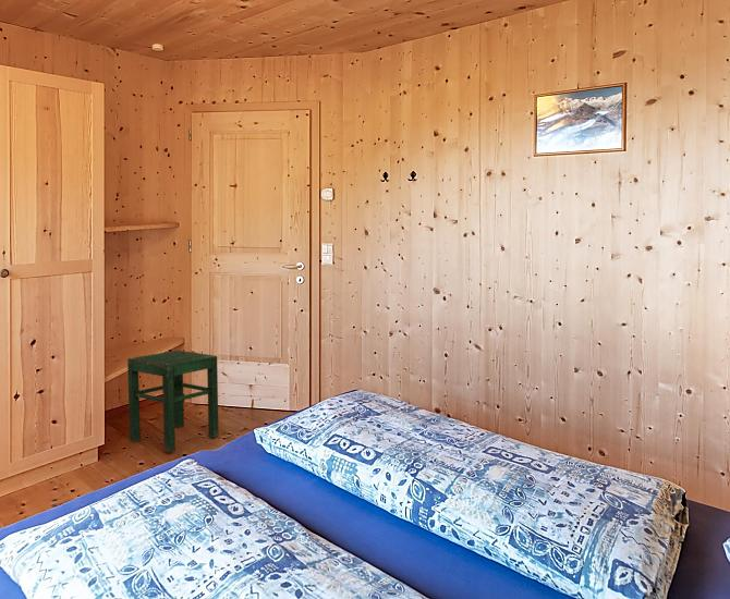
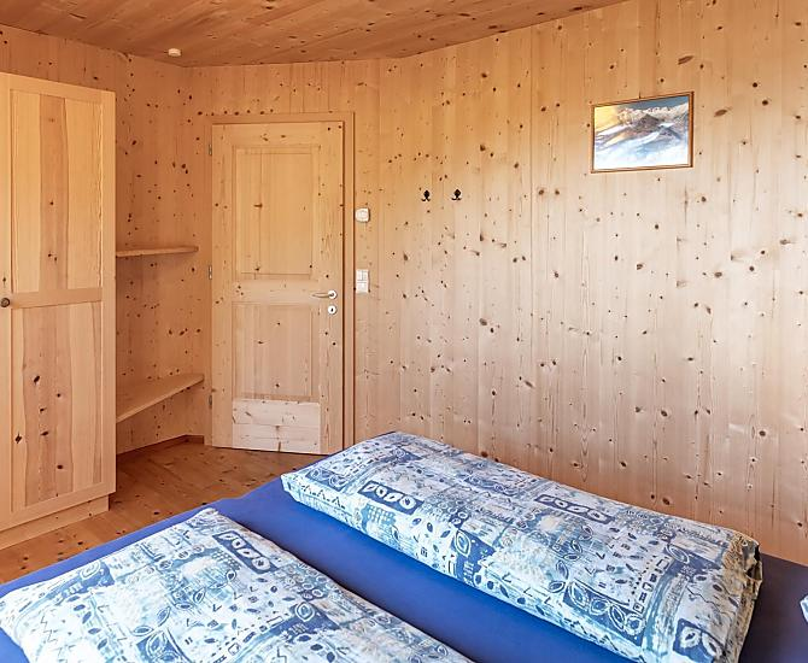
- stool [126,350,220,454]
